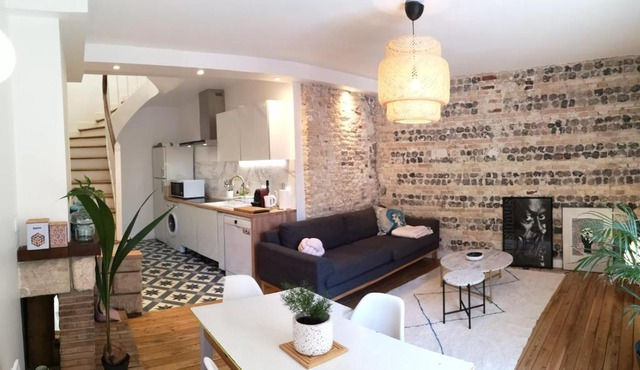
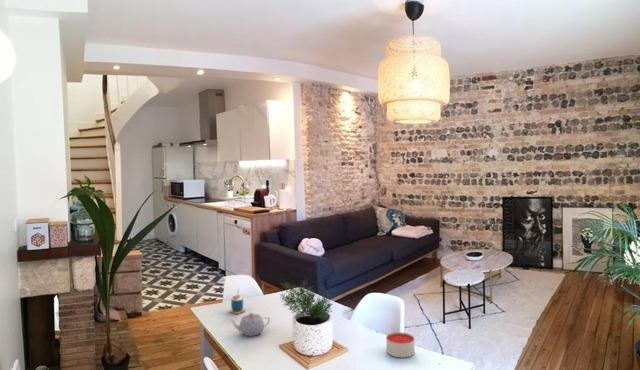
+ candle [385,331,416,358]
+ cup [228,288,247,315]
+ teapot [229,312,271,337]
